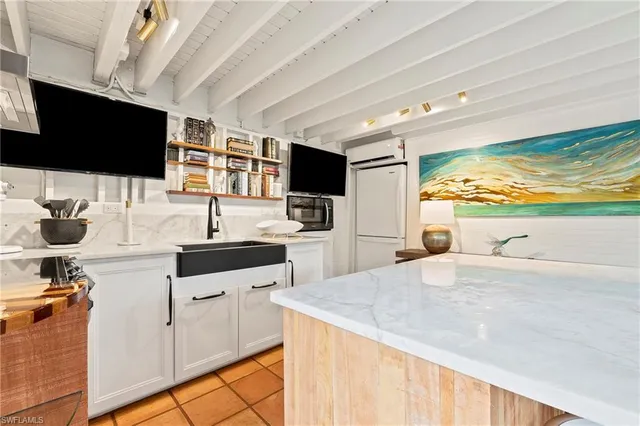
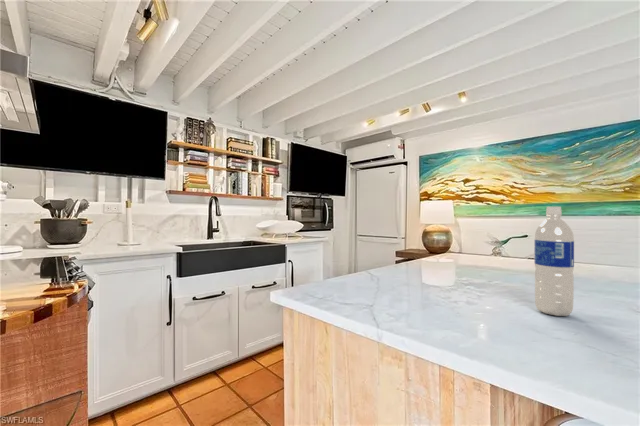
+ water bottle [534,206,575,317]
